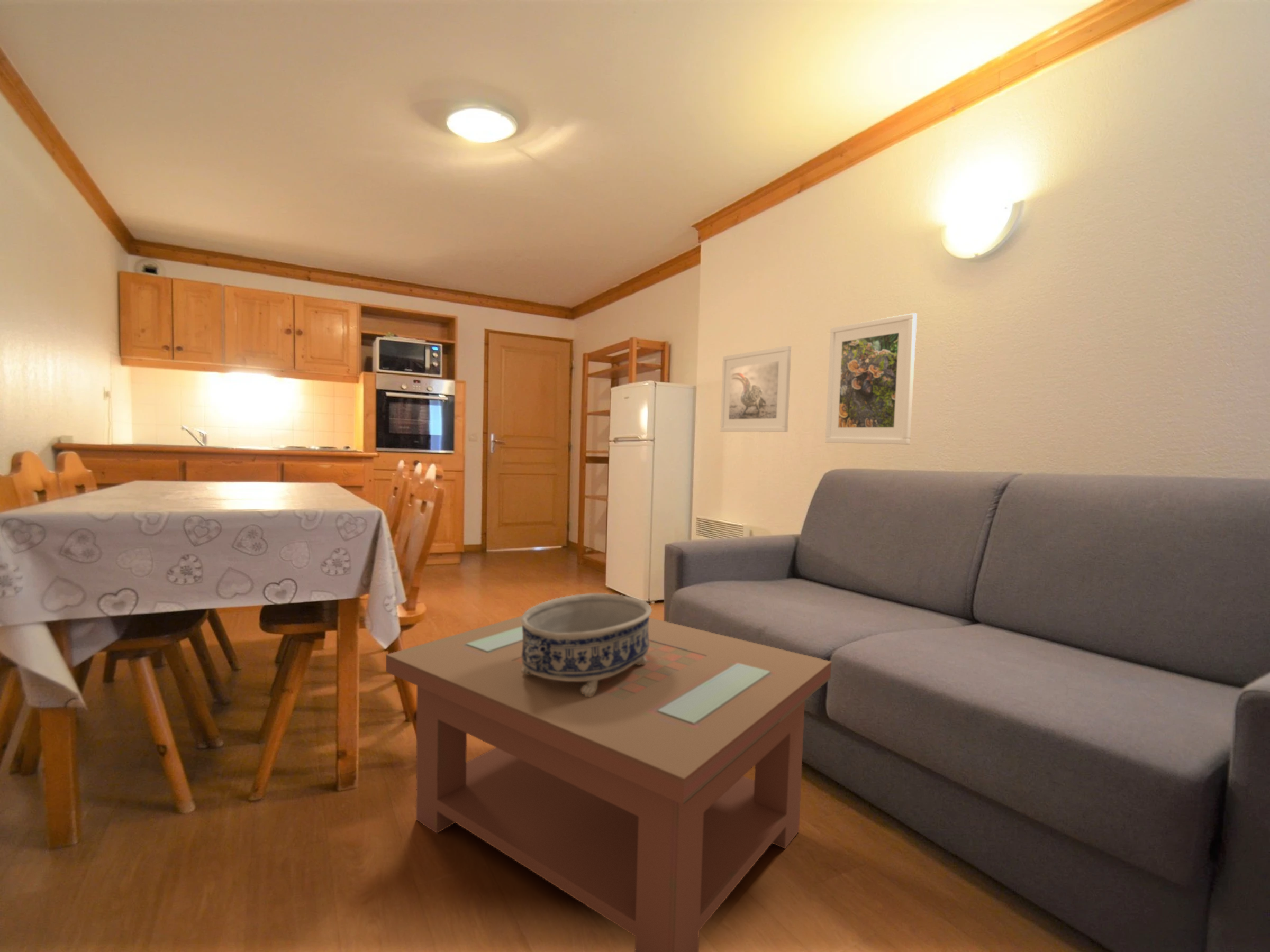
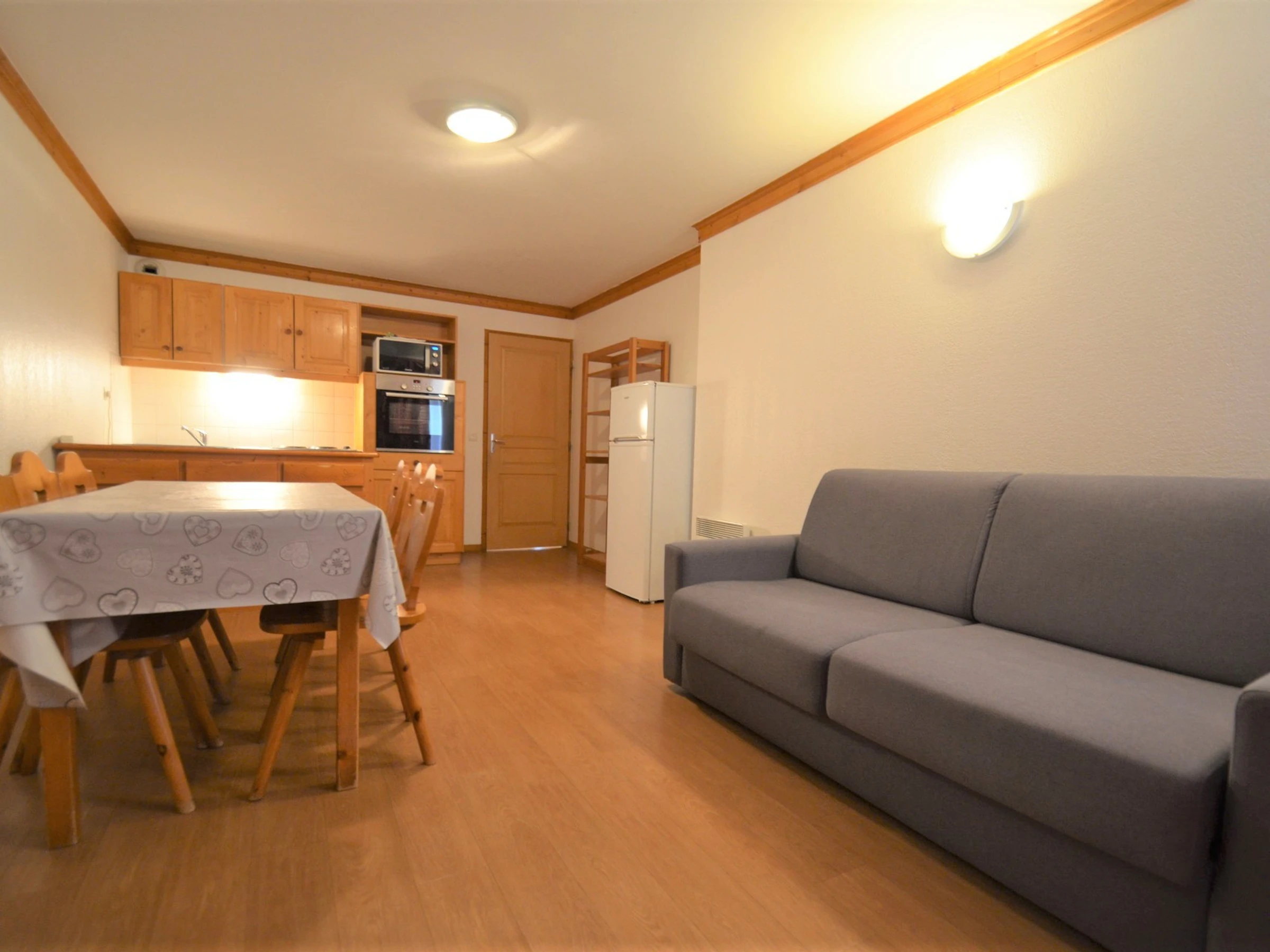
- coffee table [385,615,832,952]
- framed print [825,313,918,445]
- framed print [720,345,792,433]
- decorative bowl [521,593,652,697]
